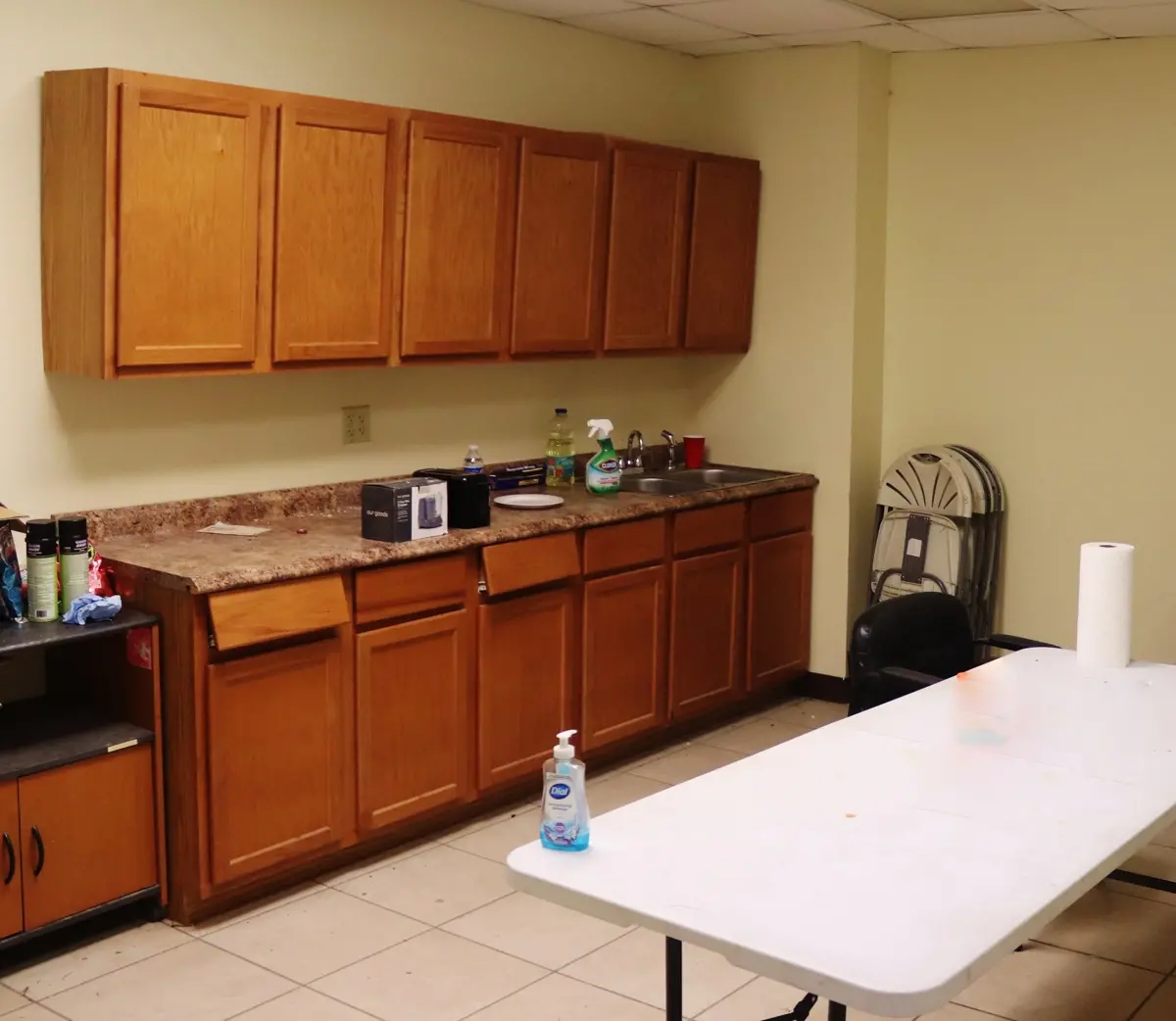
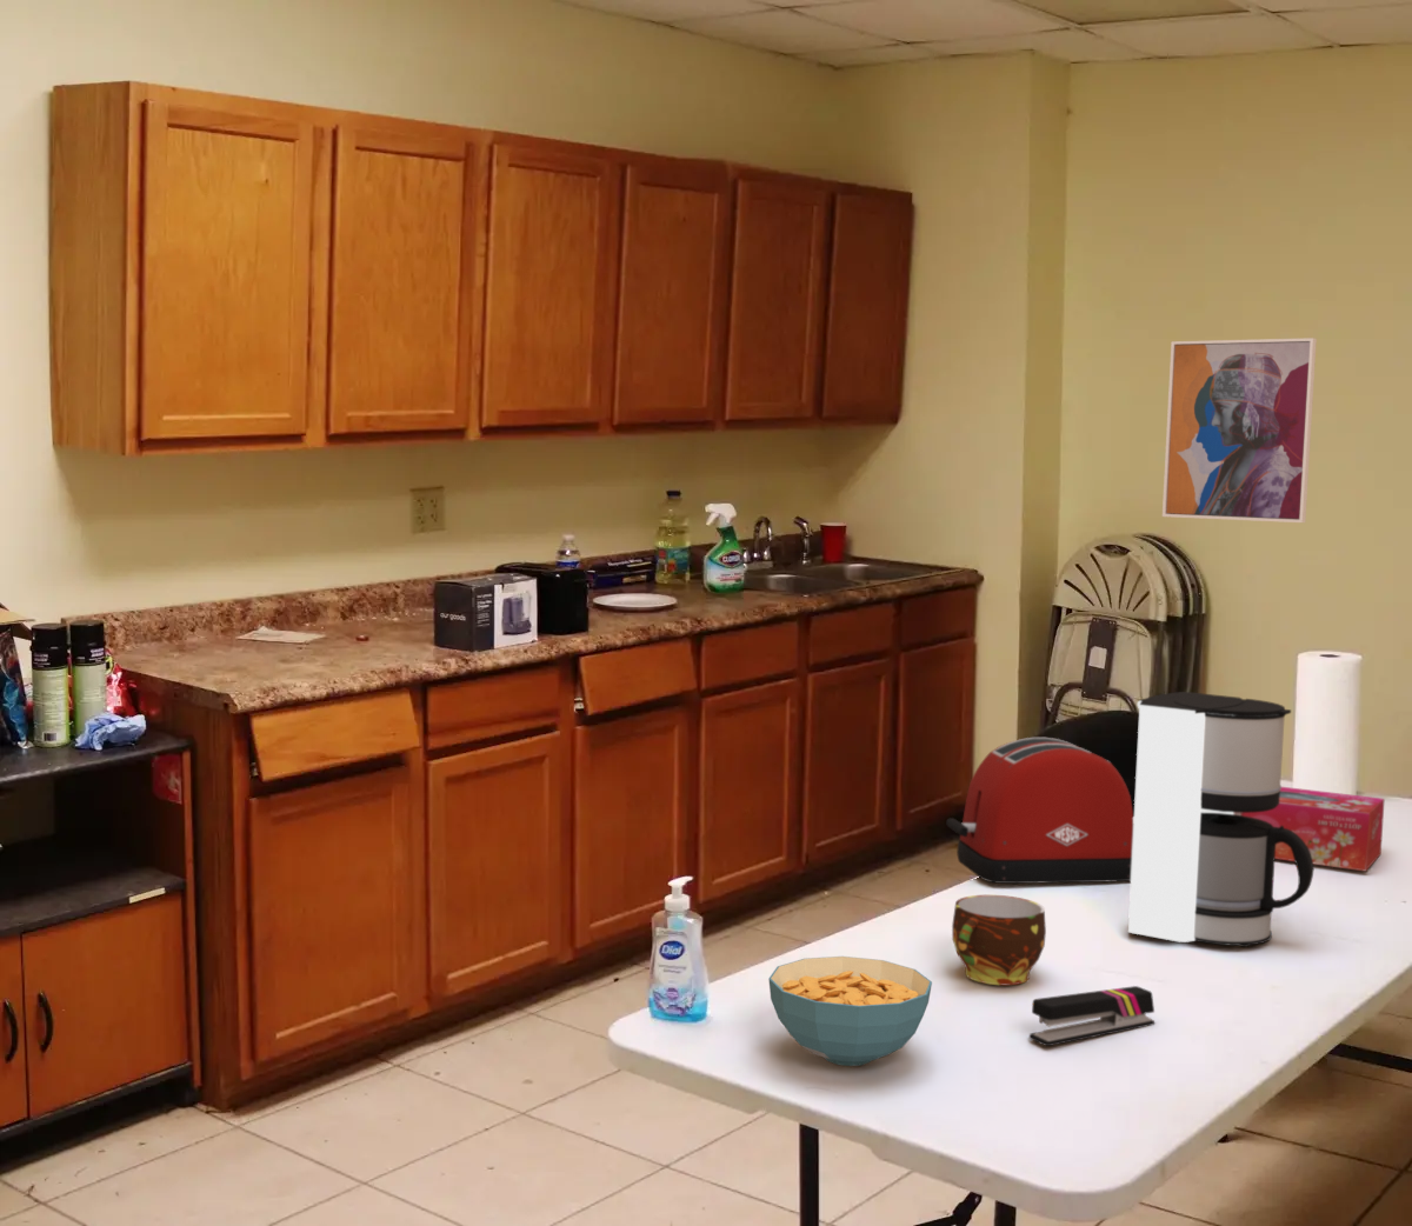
+ wall art [1161,336,1318,524]
+ cereal bowl [767,956,933,1067]
+ tissue box [1233,787,1386,872]
+ toaster [945,736,1135,885]
+ coffee maker [1127,690,1315,949]
+ cup [951,895,1047,986]
+ stapler [1029,985,1155,1047]
